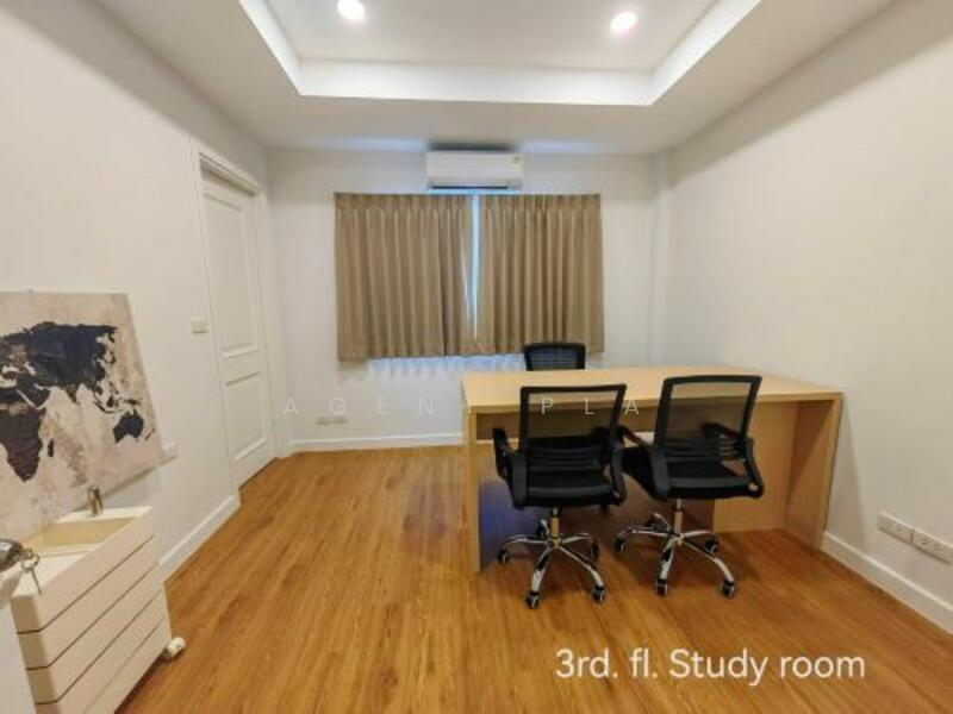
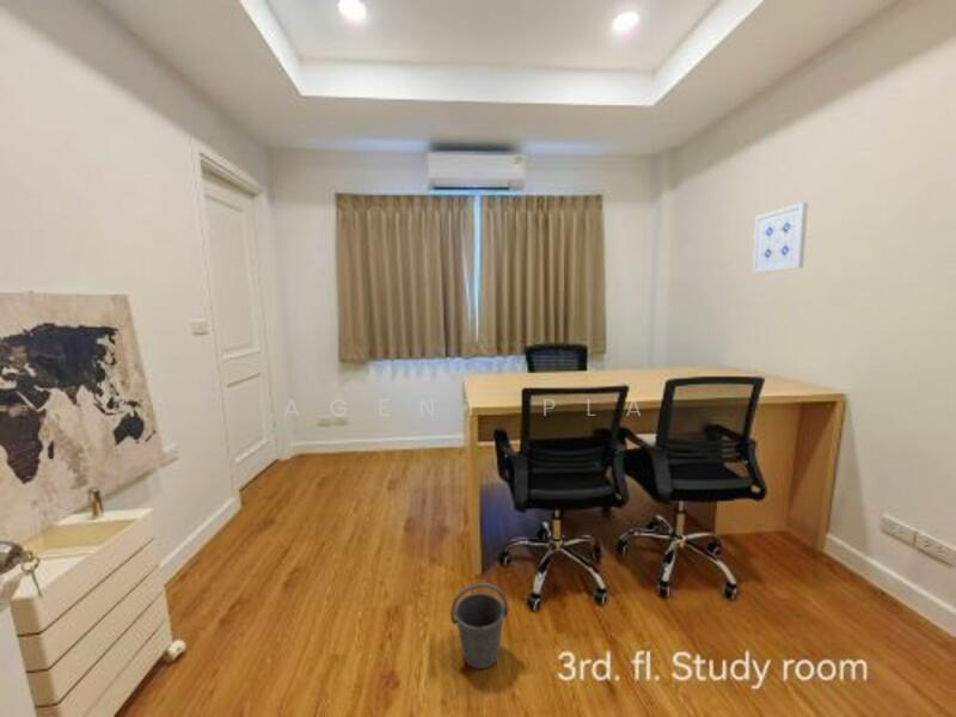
+ bucket [449,582,509,670]
+ wall art [752,201,809,274]
